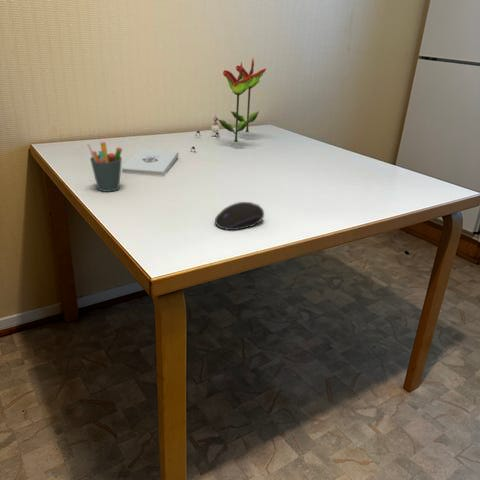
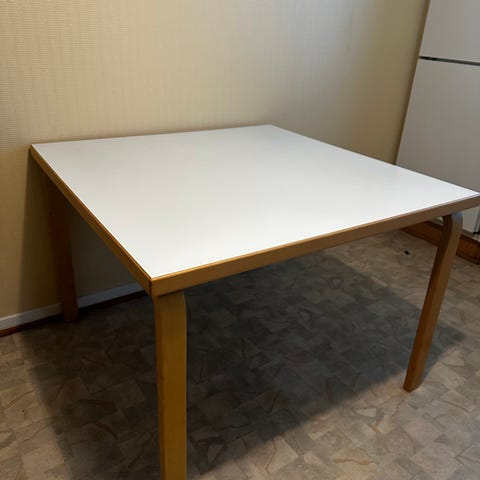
- notepad [121,148,179,178]
- pen holder [86,141,123,193]
- computer mouse [214,201,265,231]
- flower [189,58,267,153]
